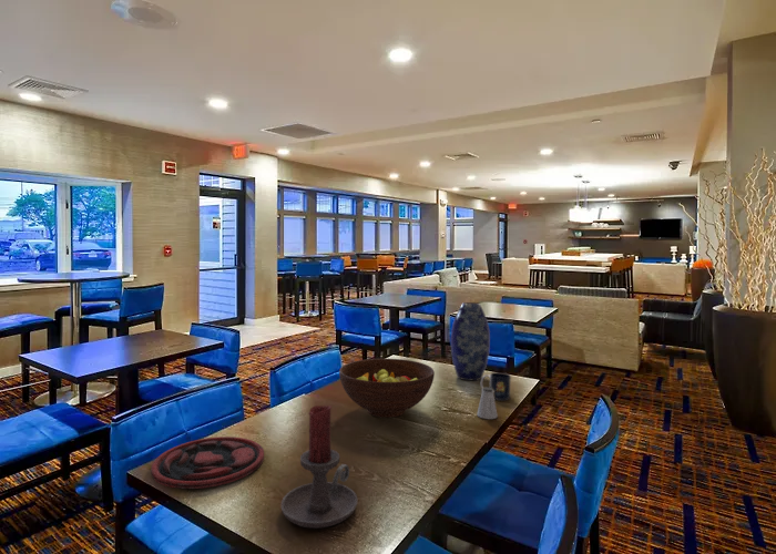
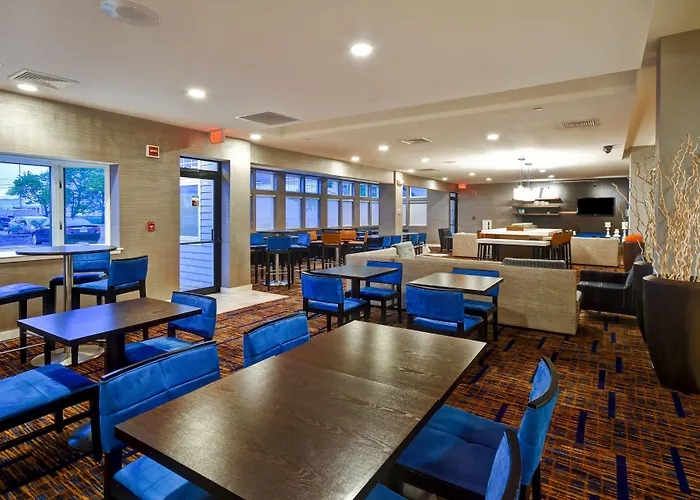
- plate [150,435,265,490]
- candle holder [280,404,358,530]
- mug [480,371,512,401]
- vase [450,301,491,381]
- fruit bowl [338,358,436,419]
- saltshaker [476,386,499,420]
